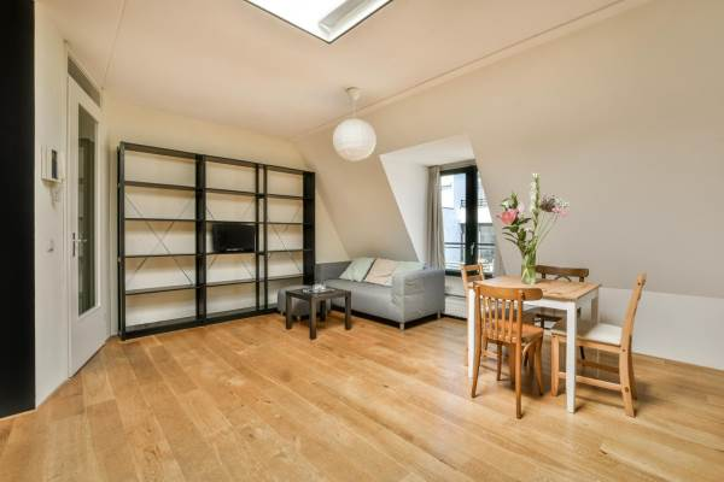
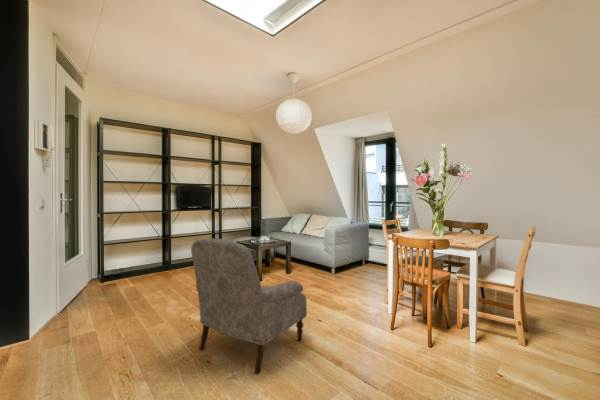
+ armchair [190,237,308,375]
